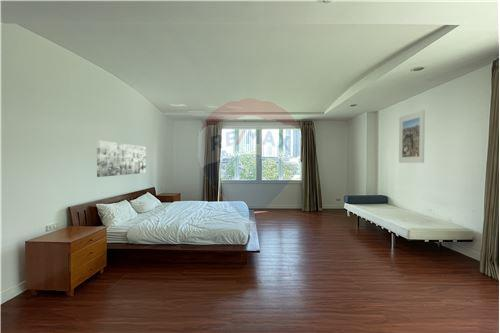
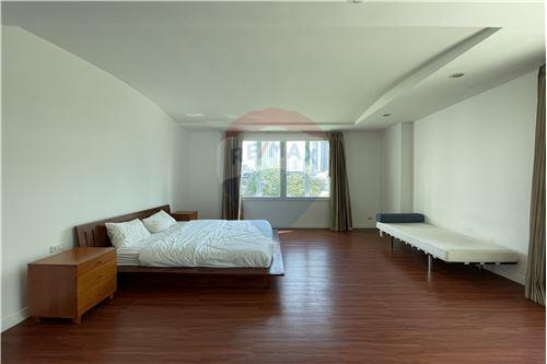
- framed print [398,109,426,164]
- wall art [96,139,147,178]
